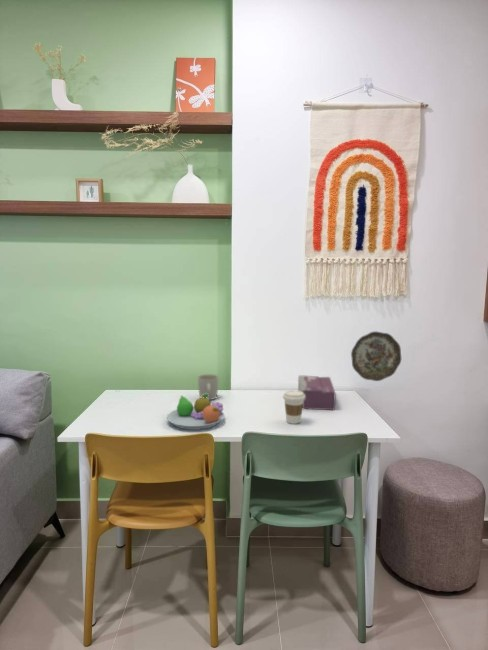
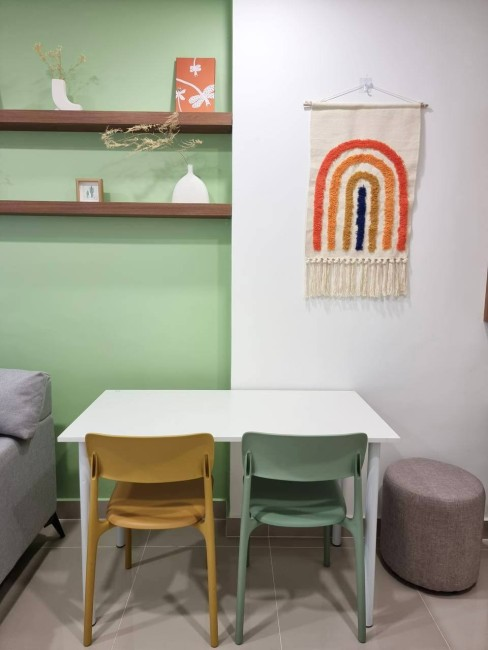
- coffee cup [282,390,305,425]
- mug [197,374,219,401]
- decorative plate [350,330,402,382]
- fruit bowl [166,394,225,431]
- tissue box [297,374,337,411]
